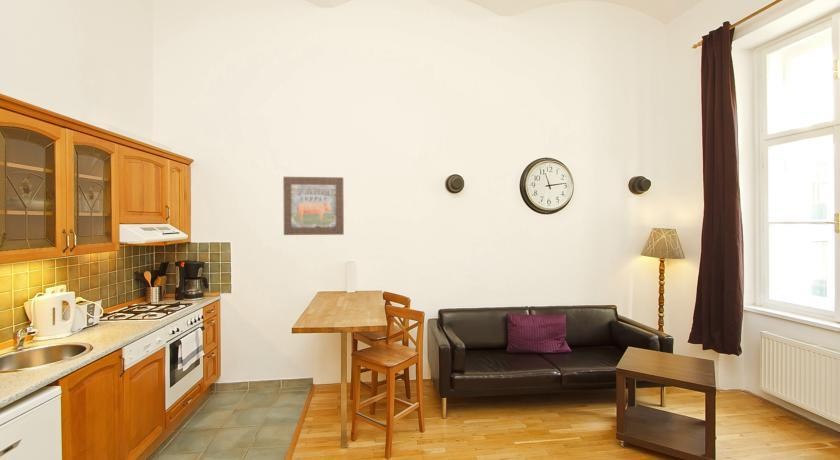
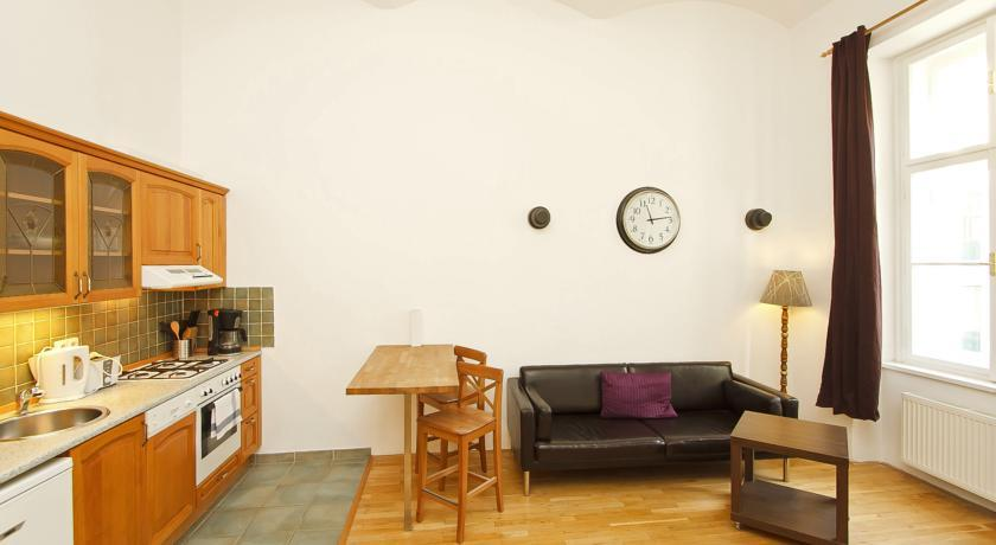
- wall art [282,176,345,236]
